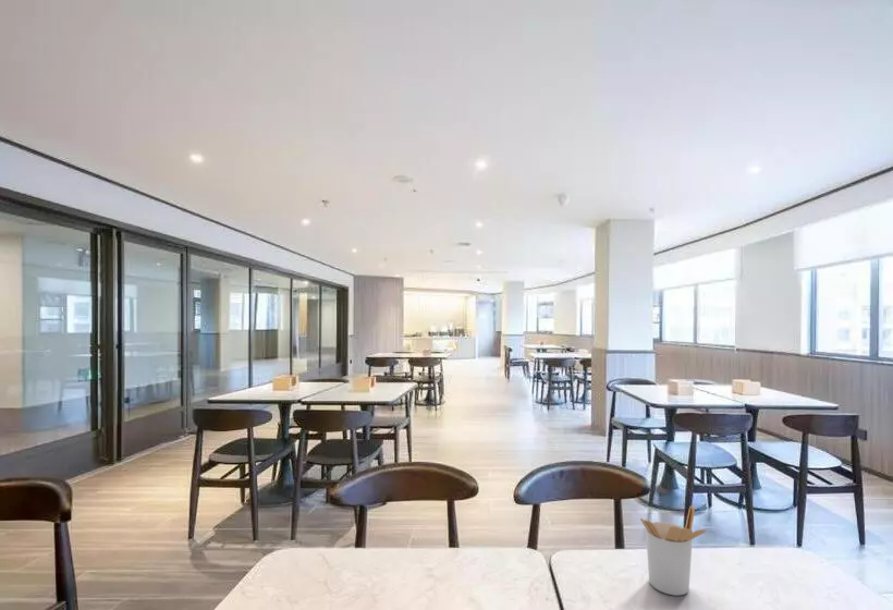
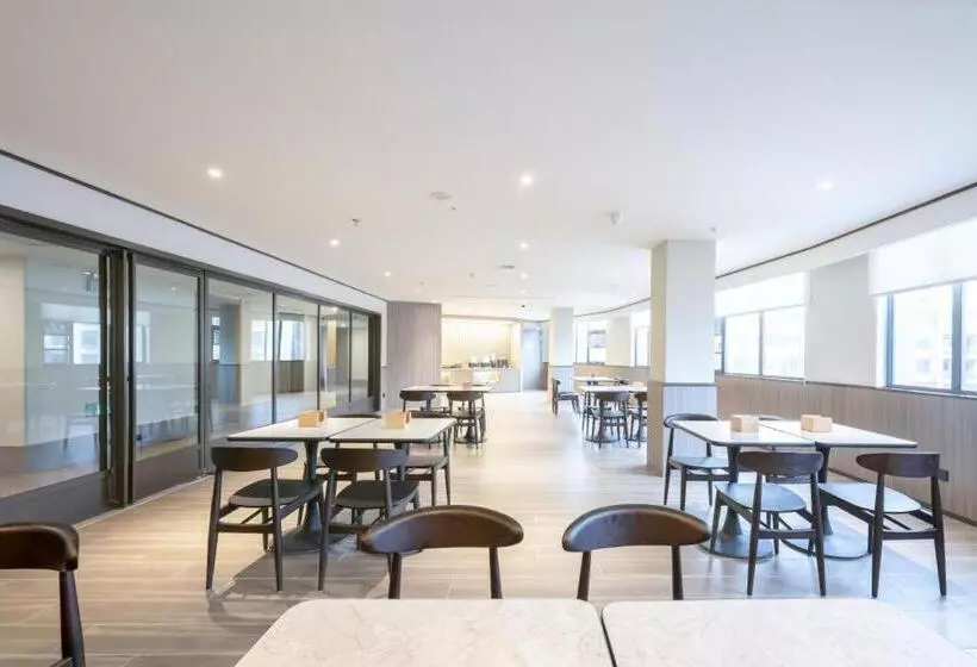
- utensil holder [639,504,707,597]
